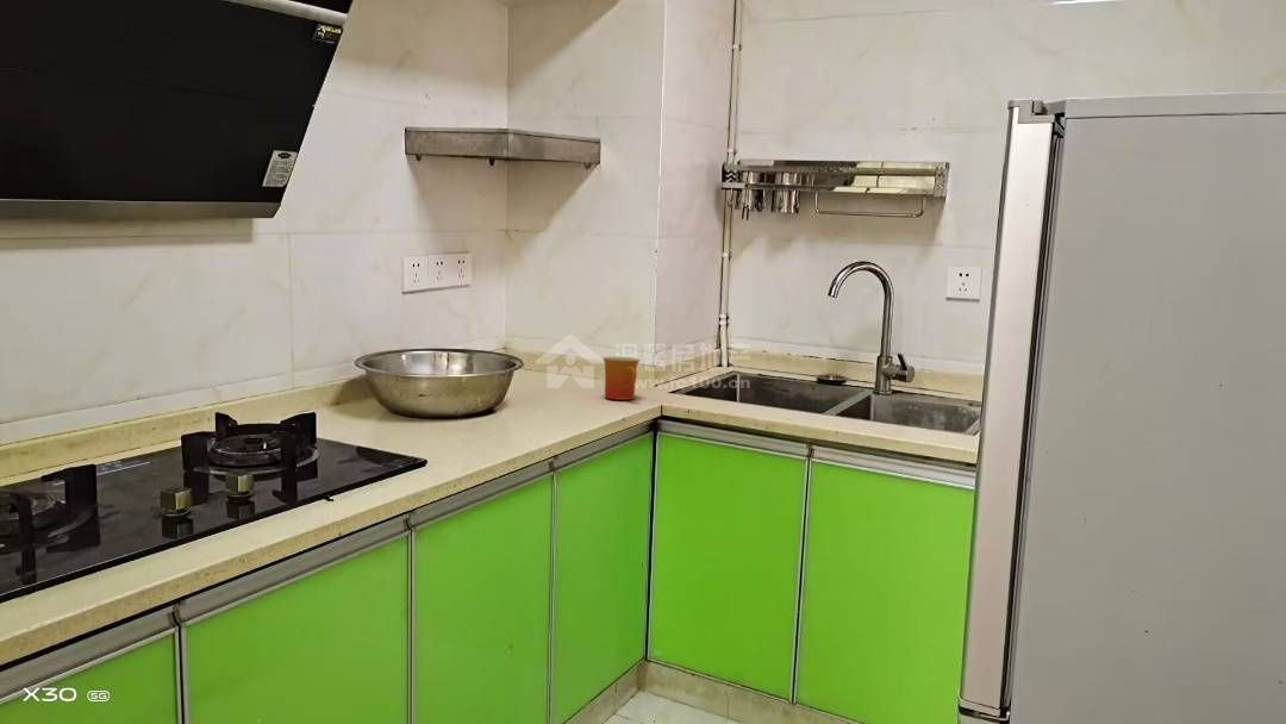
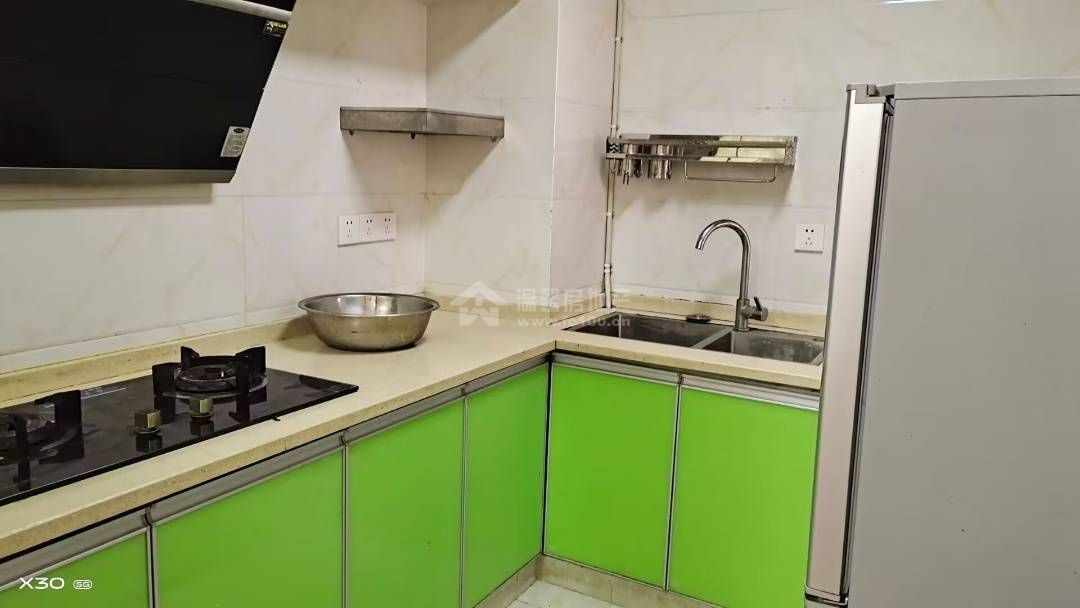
- mug [601,356,641,401]
